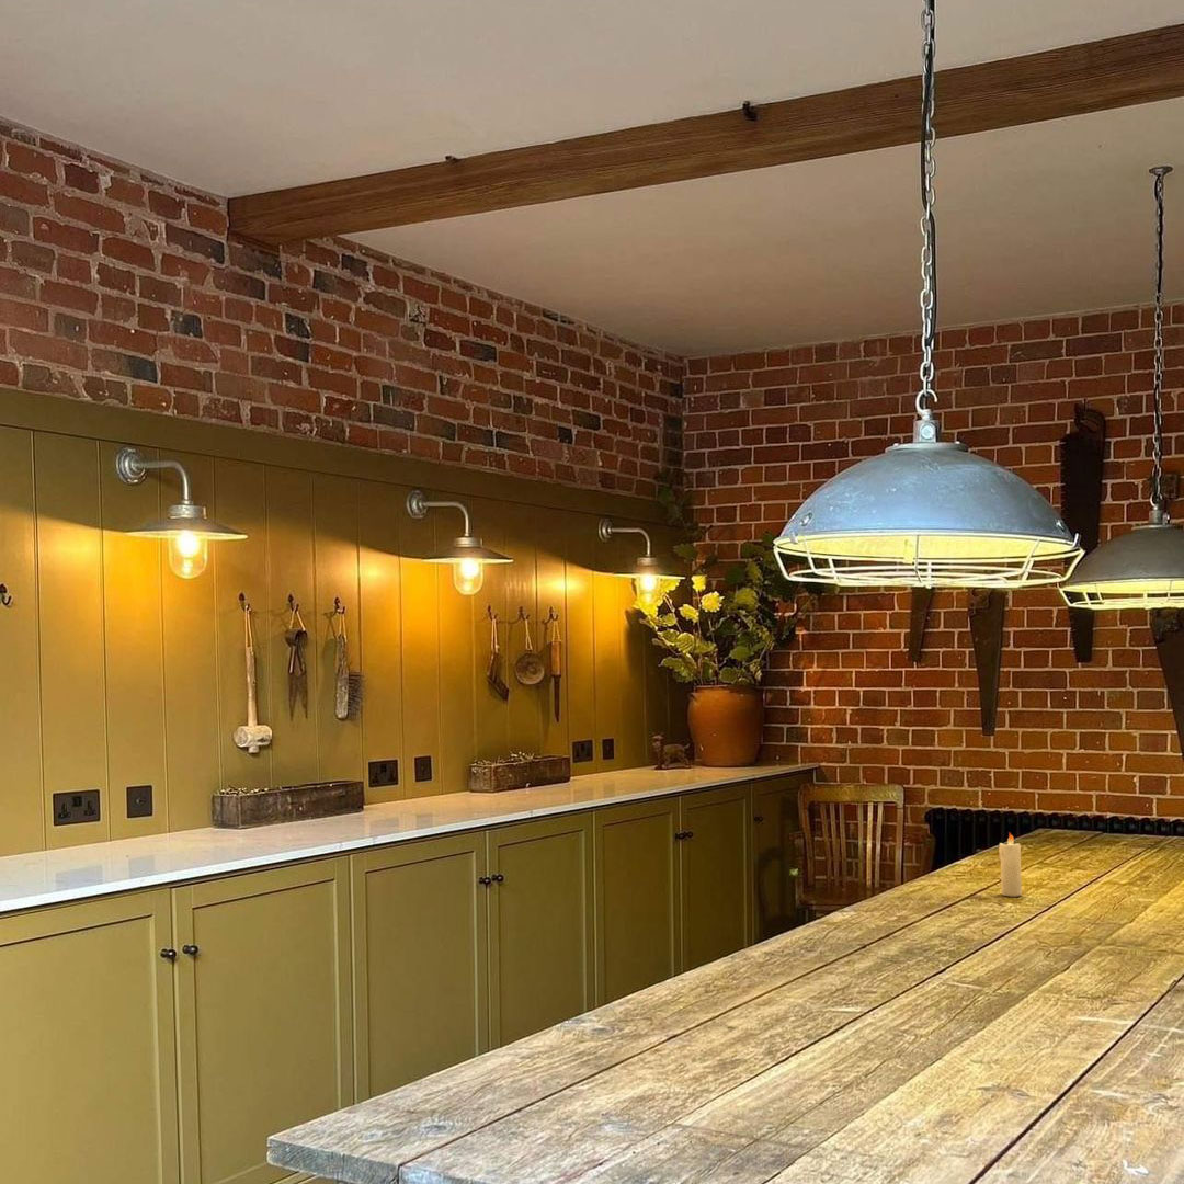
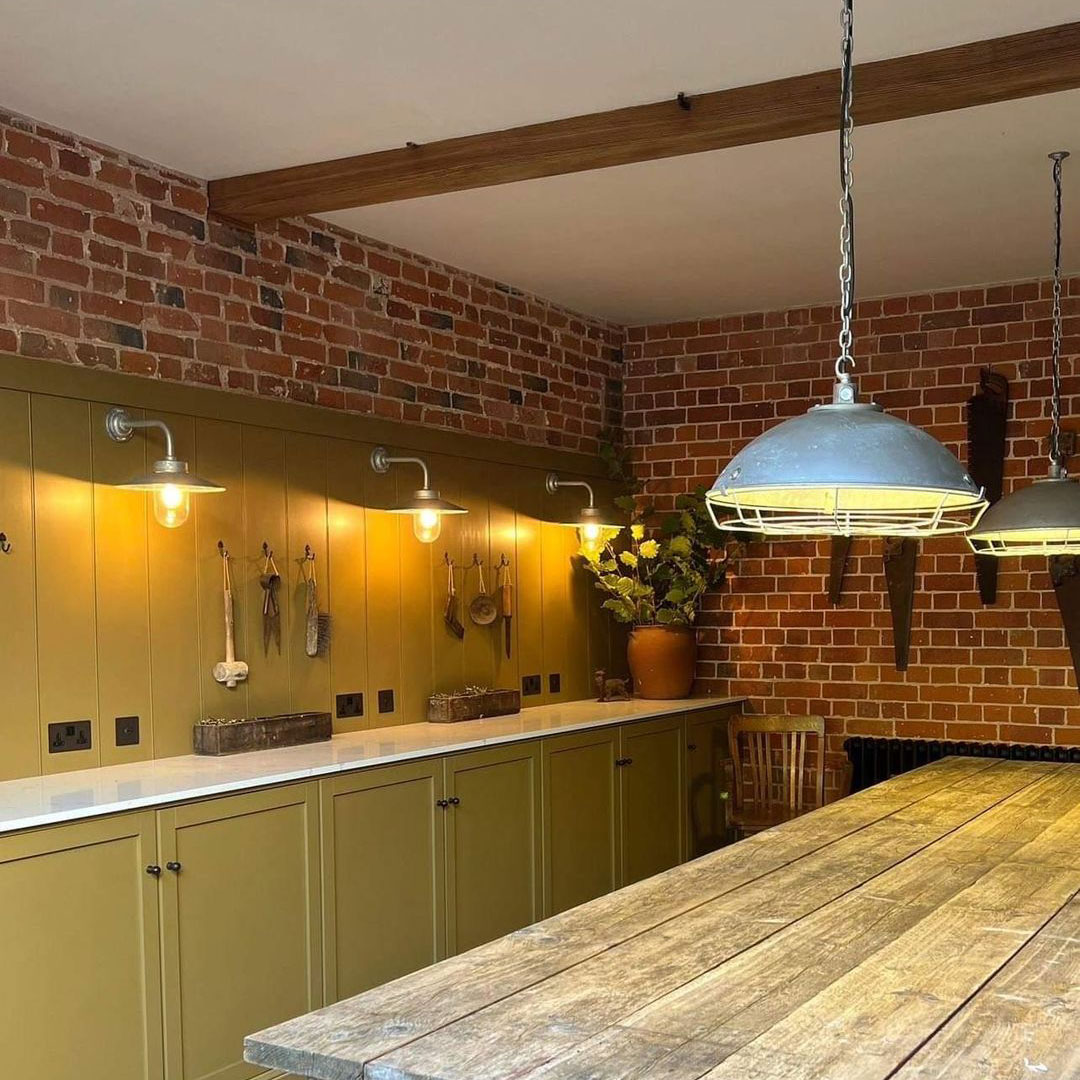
- candle [998,831,1023,898]
